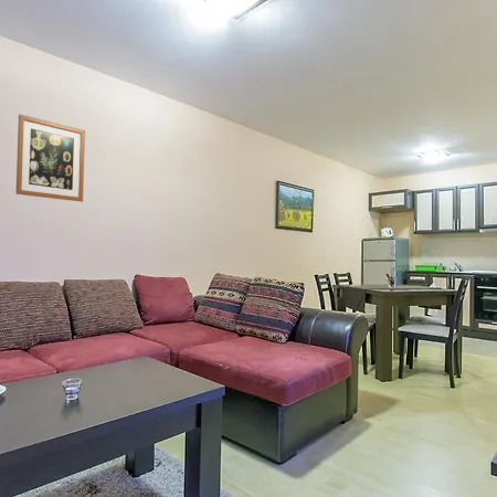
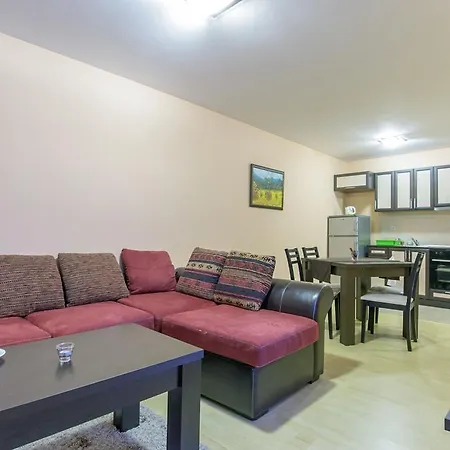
- wall art [14,114,86,203]
